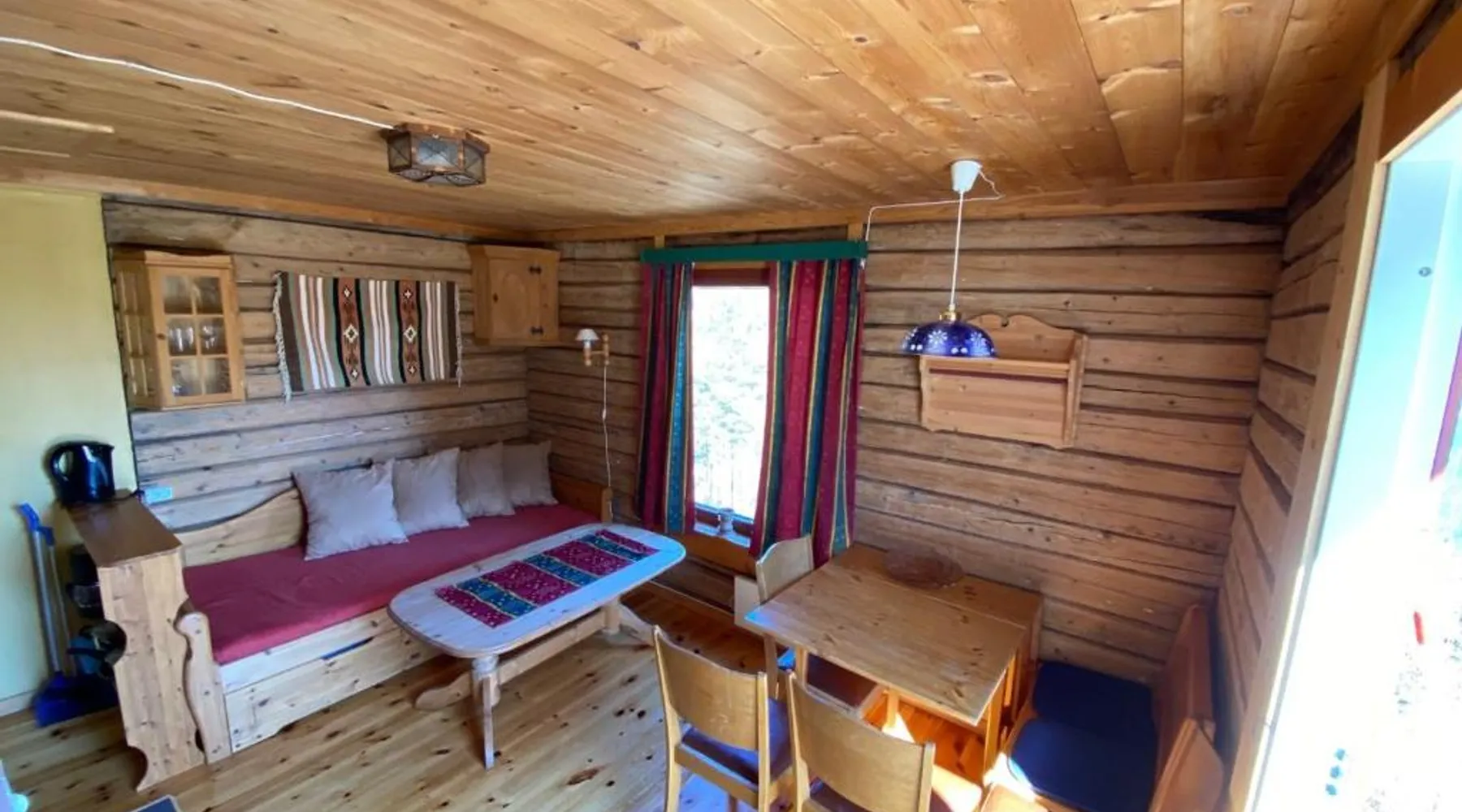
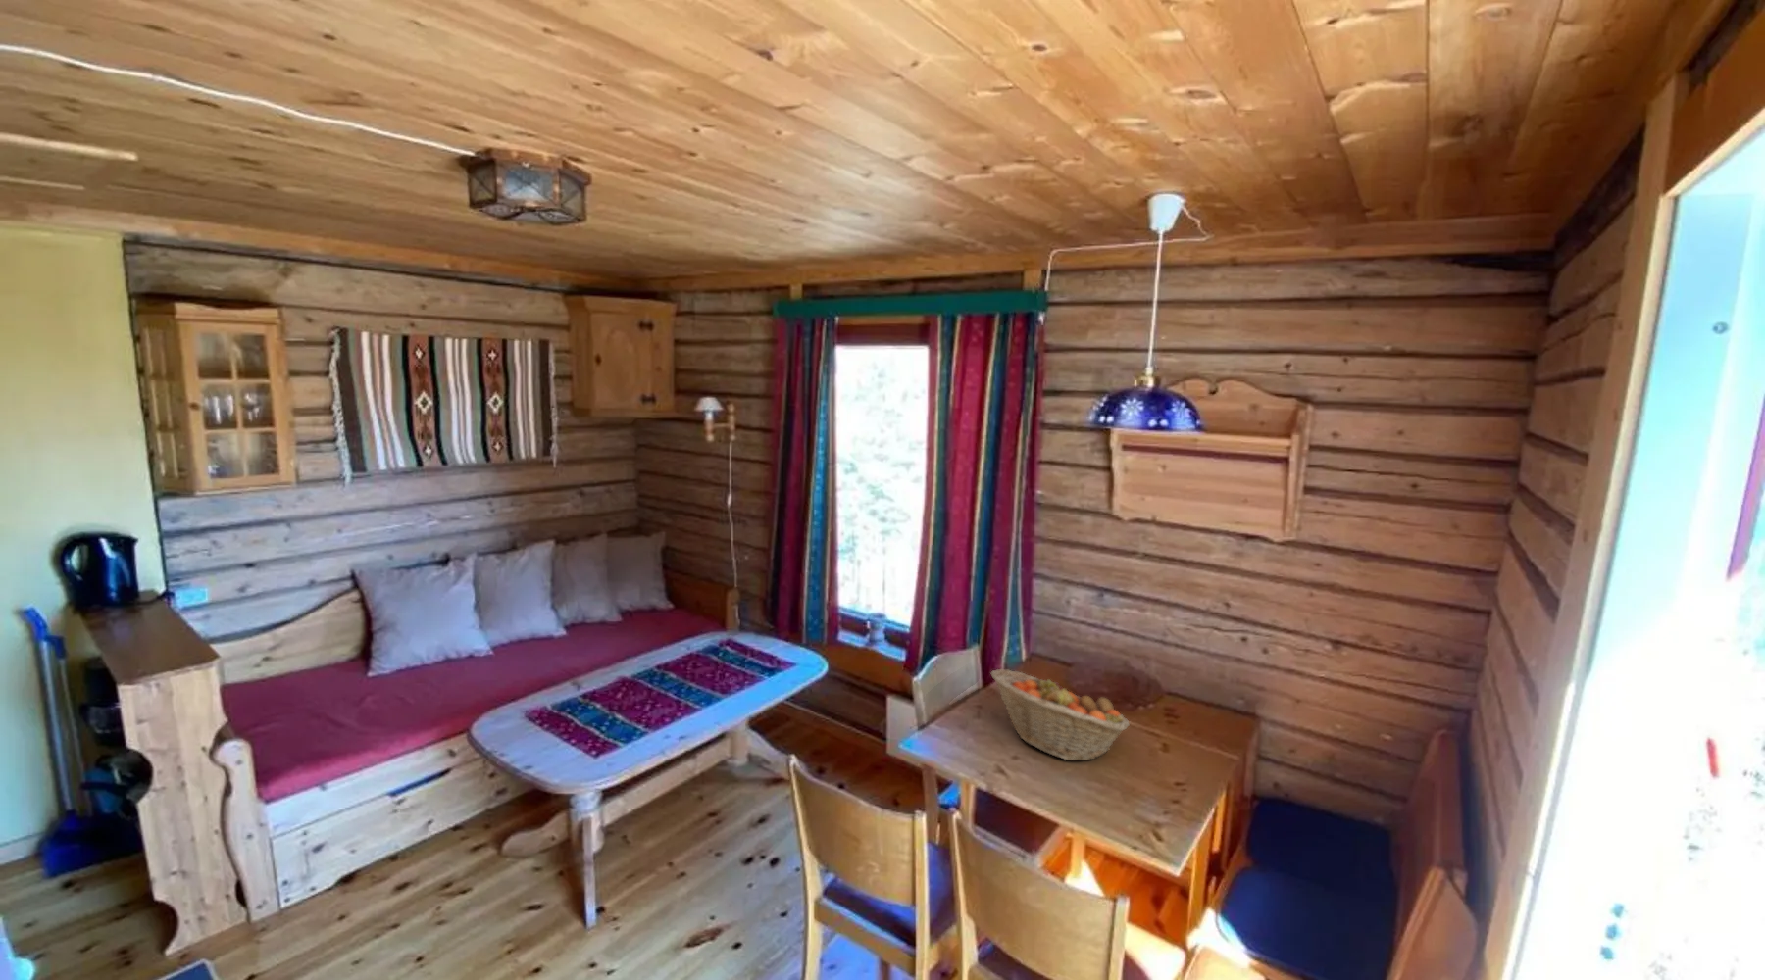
+ fruit basket [990,669,1130,762]
